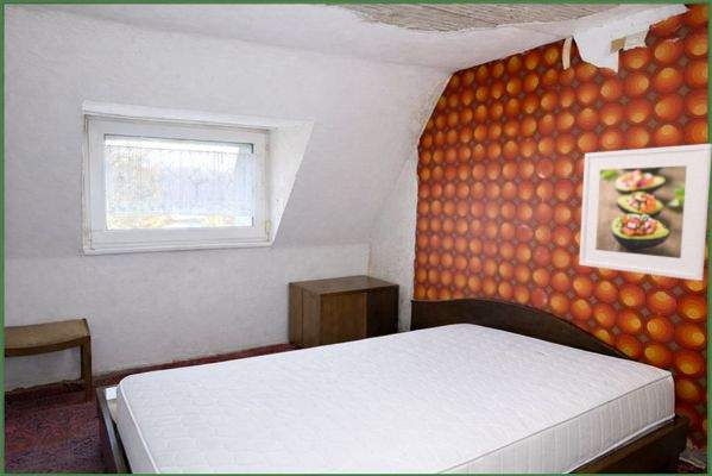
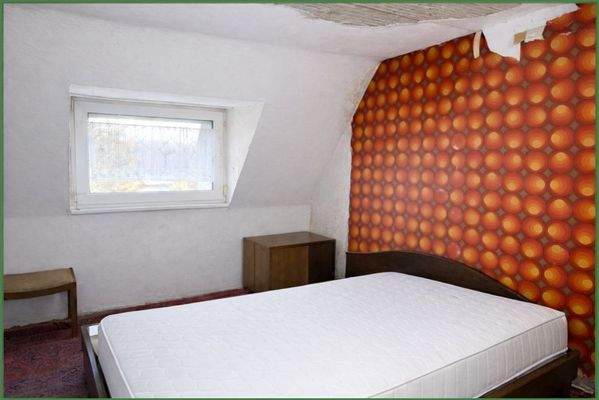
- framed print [578,143,712,282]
